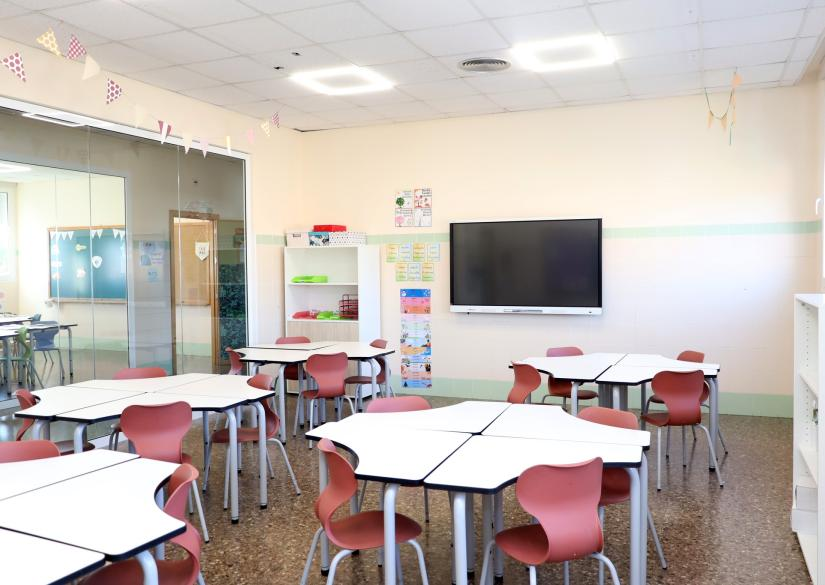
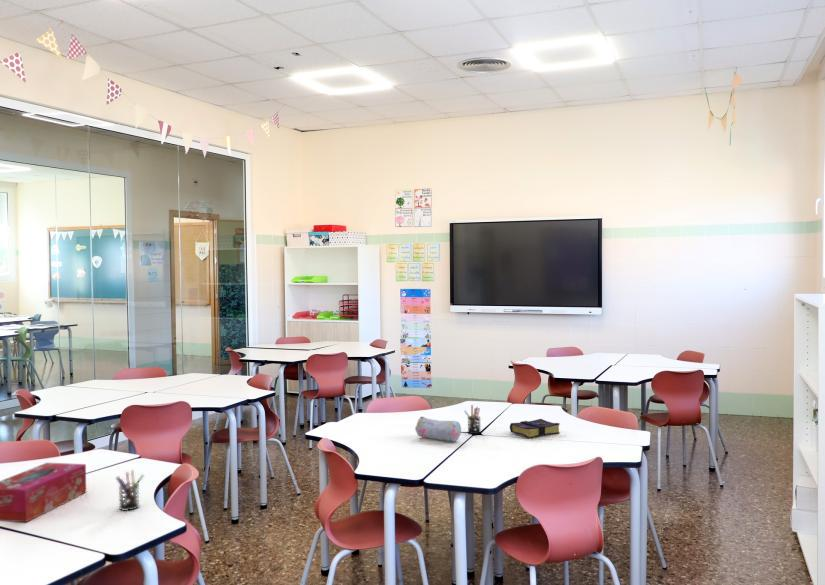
+ pen holder [463,404,482,435]
+ tissue box [0,462,87,523]
+ book [509,418,561,439]
+ pen holder [115,469,145,512]
+ pencil case [414,415,462,442]
